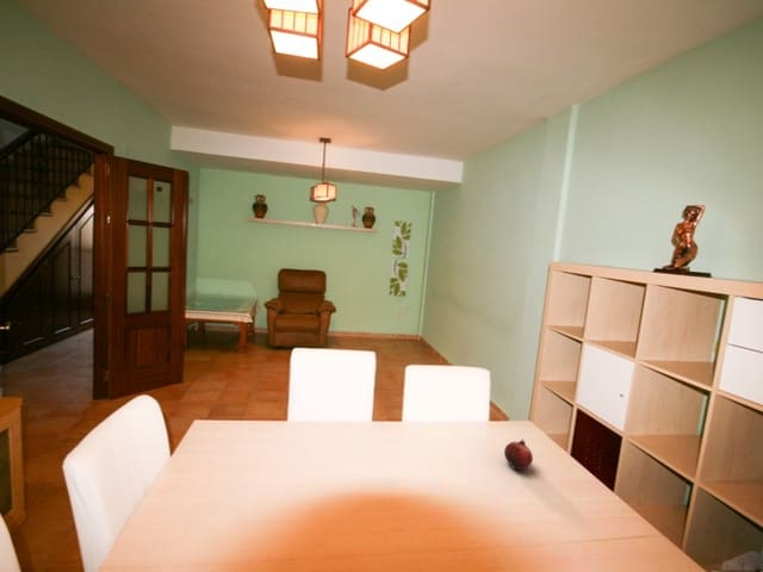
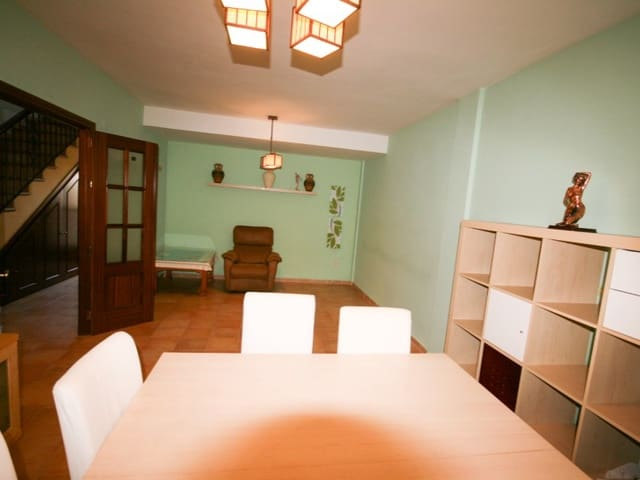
- fruit [503,437,534,471]
